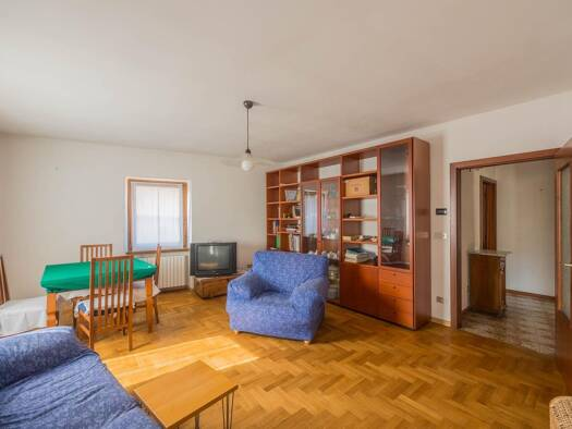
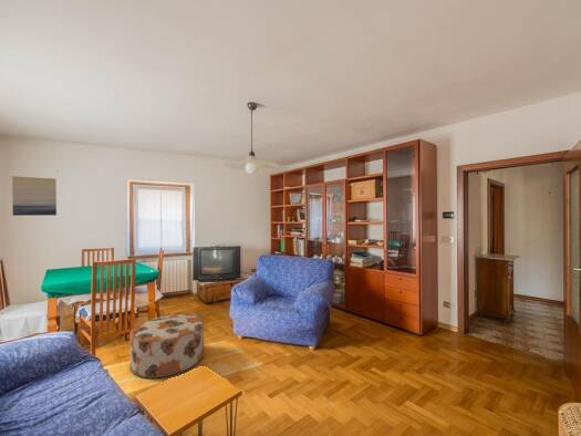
+ wall art [11,175,58,217]
+ ottoman [128,313,205,378]
